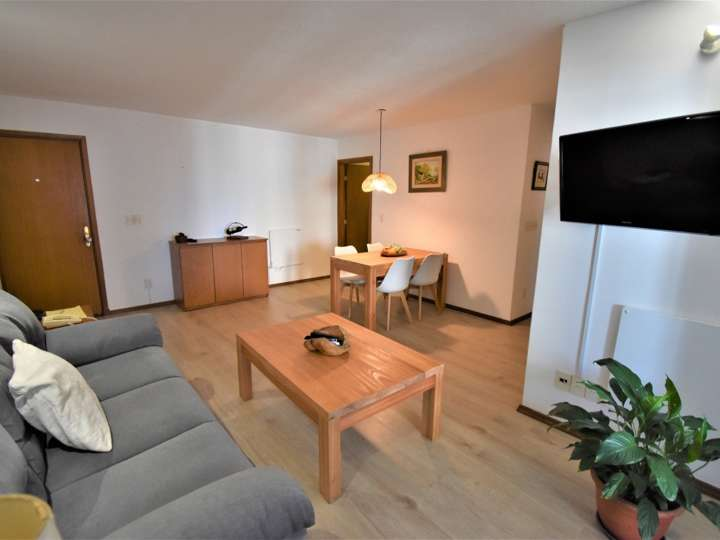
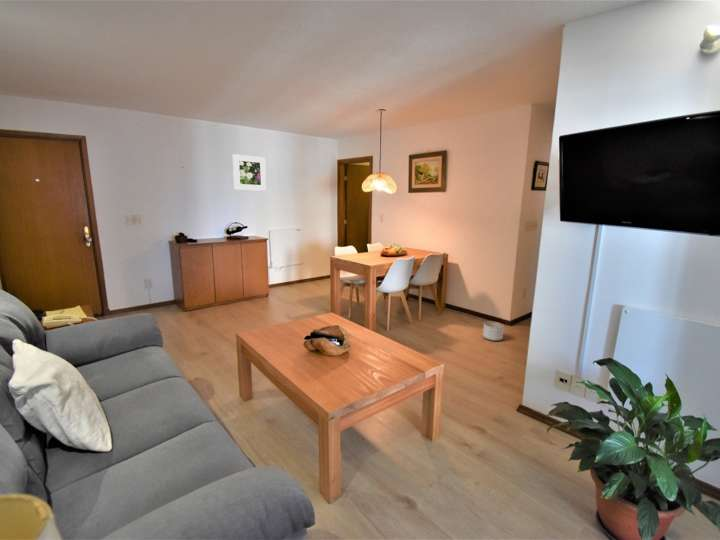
+ planter [482,320,505,342]
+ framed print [232,153,267,192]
